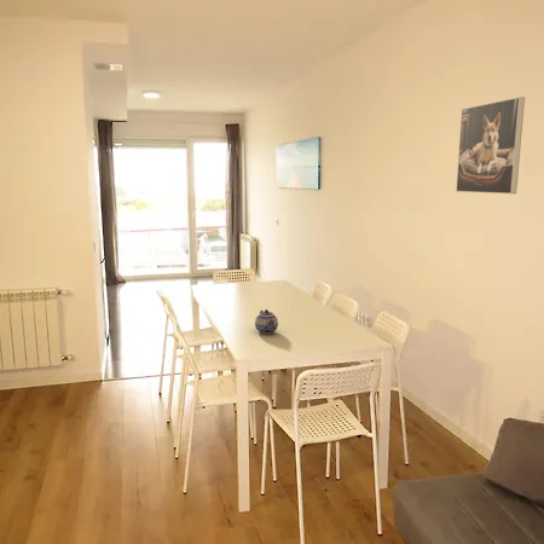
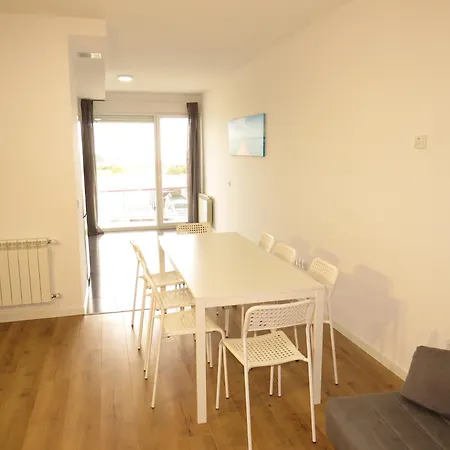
- teapot [254,308,279,335]
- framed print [455,96,526,195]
